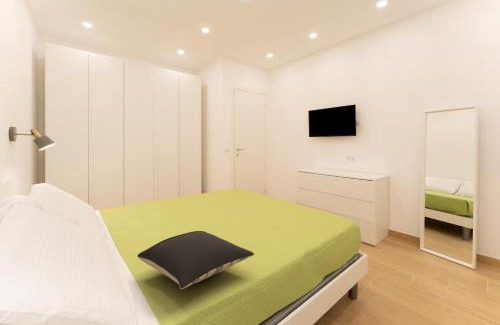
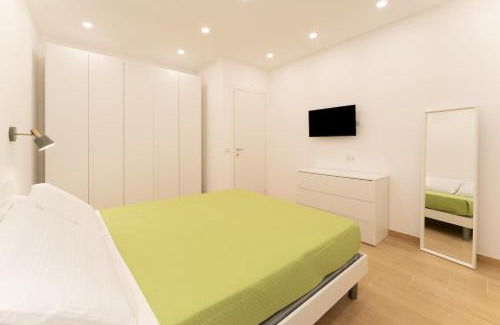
- pillow [136,230,255,290]
